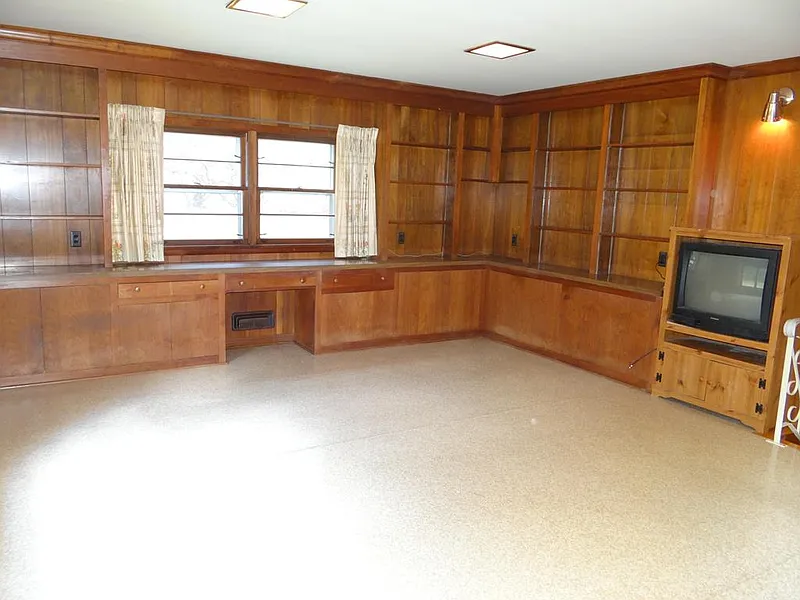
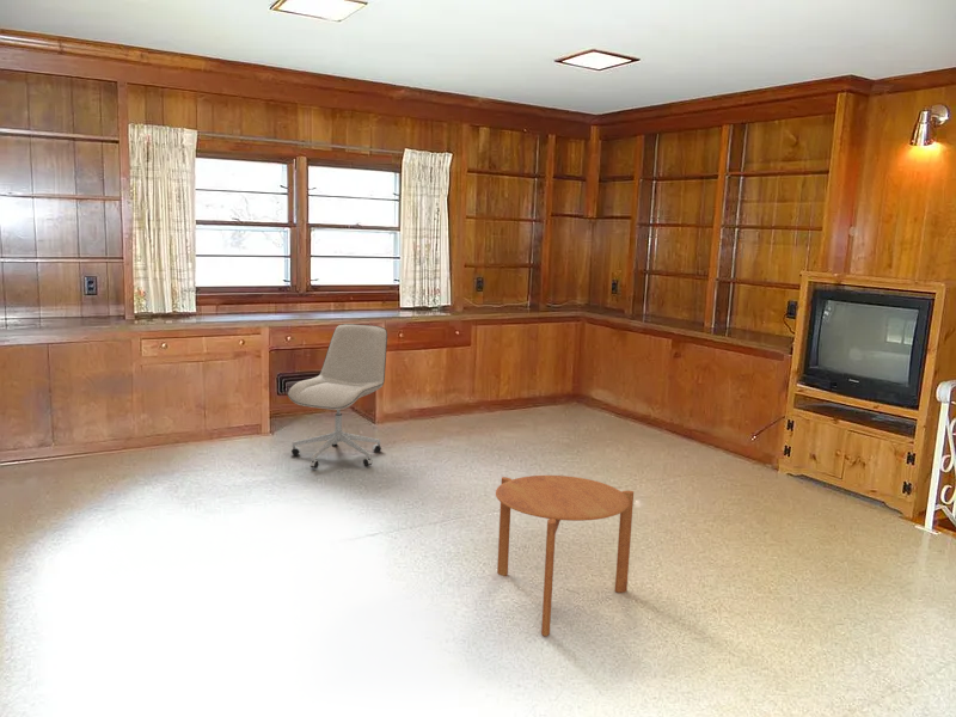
+ side table [495,474,635,637]
+ office chair [286,323,388,470]
